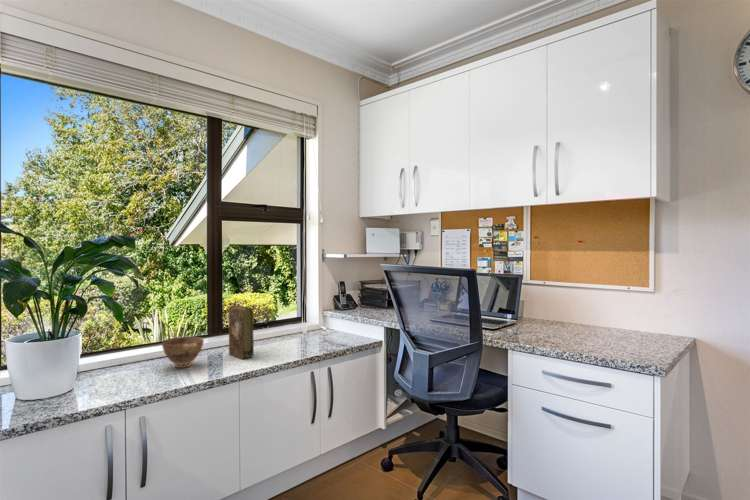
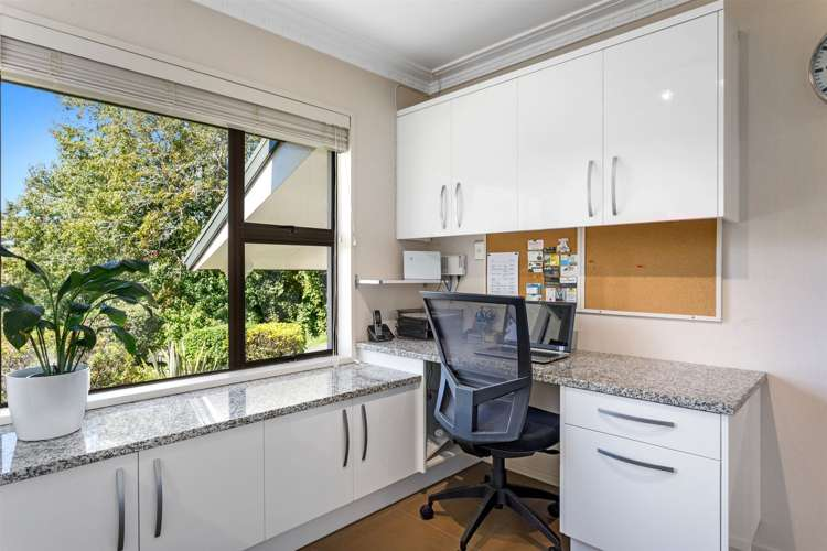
- book [228,305,255,360]
- bowl [161,336,205,369]
